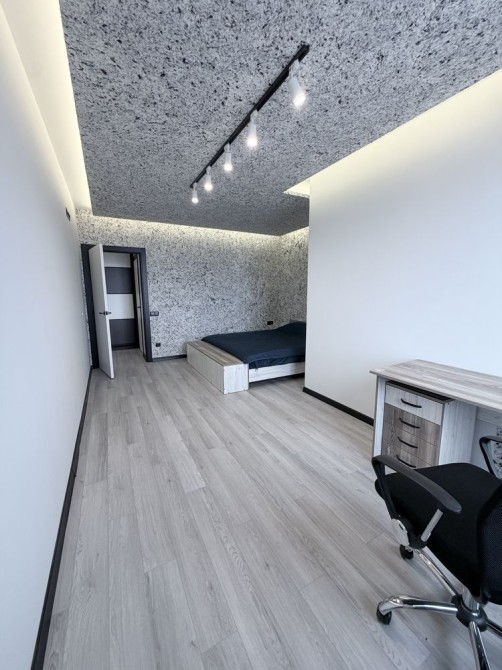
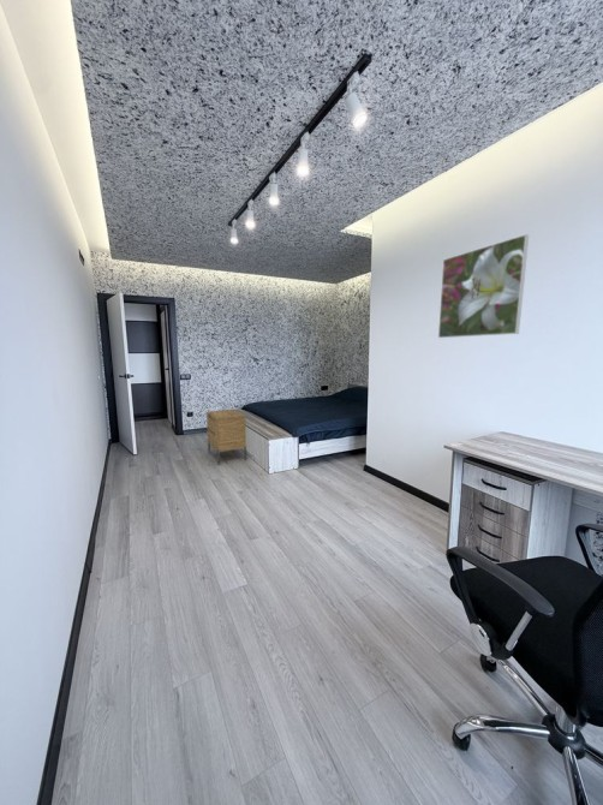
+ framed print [437,233,530,339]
+ nightstand [205,409,247,466]
